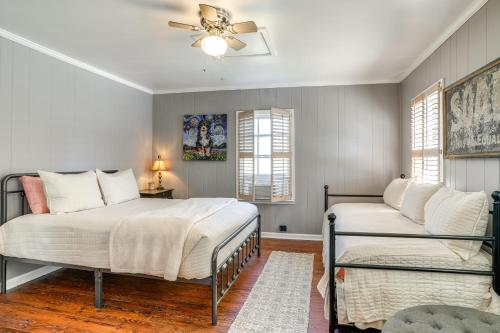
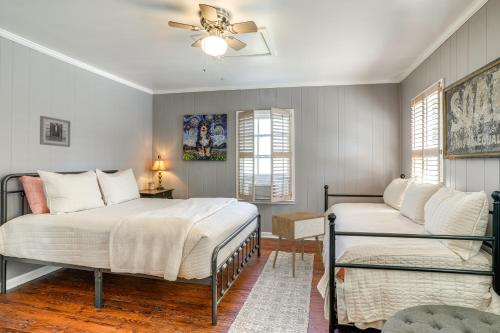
+ wall art [39,115,71,148]
+ nightstand [271,211,326,278]
